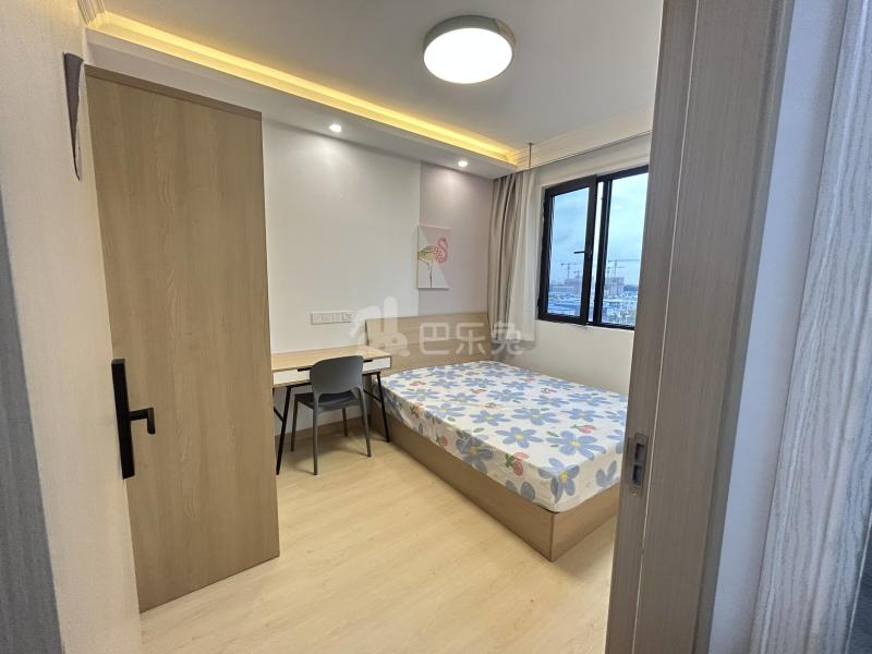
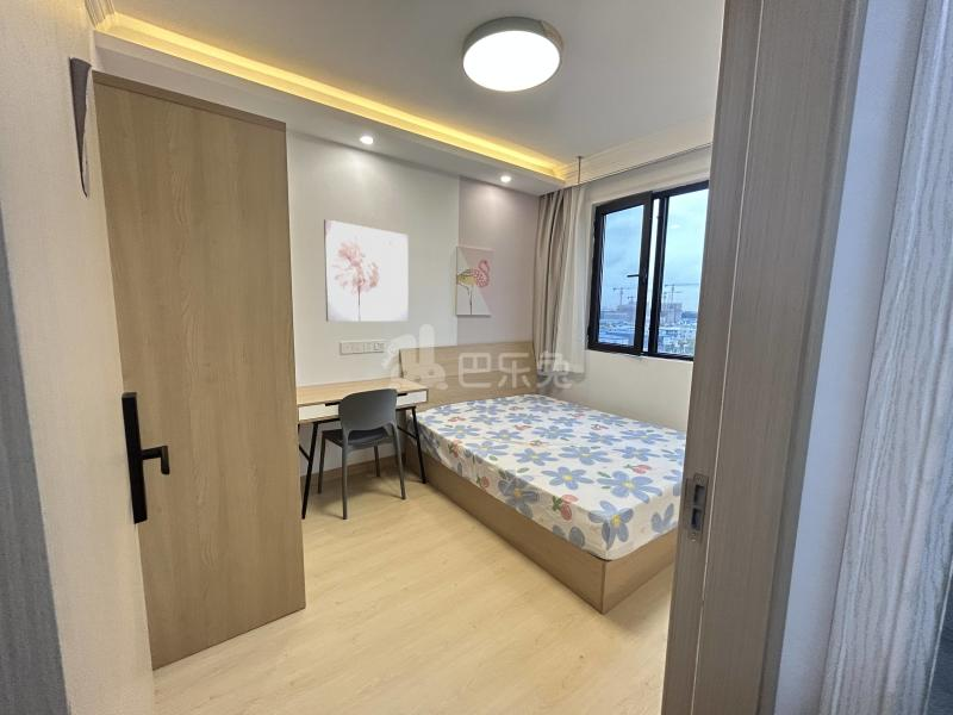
+ wall art [323,218,410,323]
